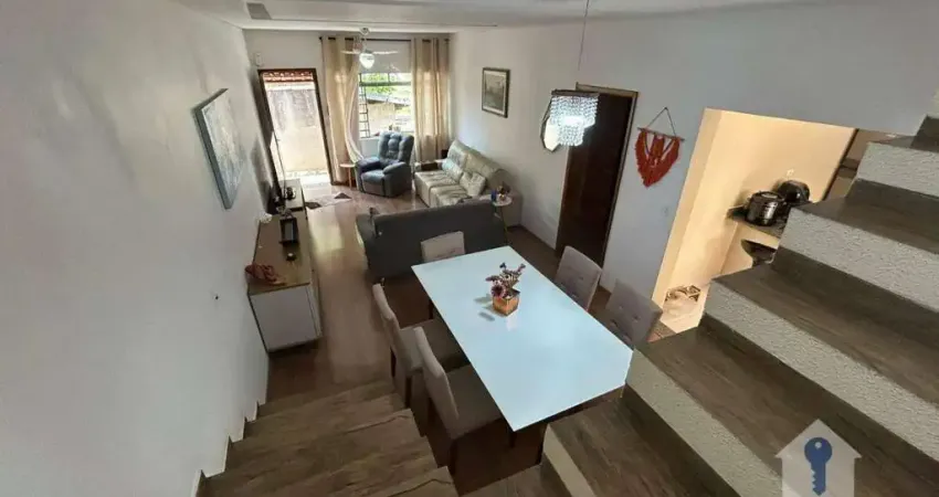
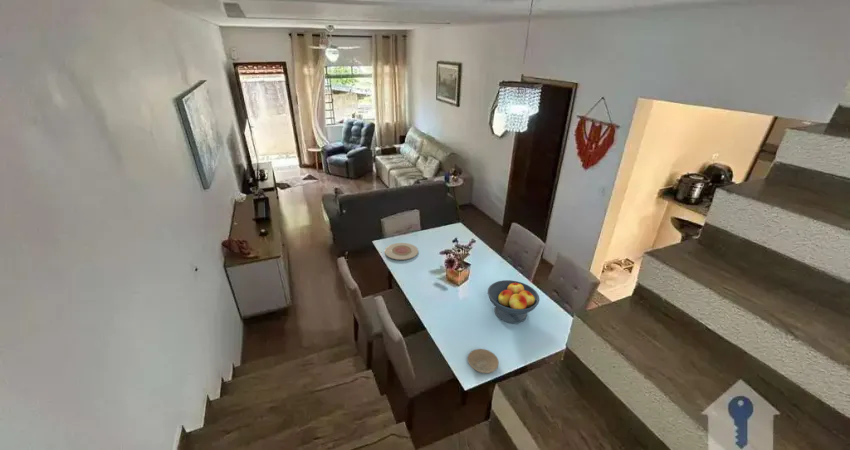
+ fruit bowl [487,279,540,324]
+ plate [384,242,419,261]
+ plate [467,348,500,374]
